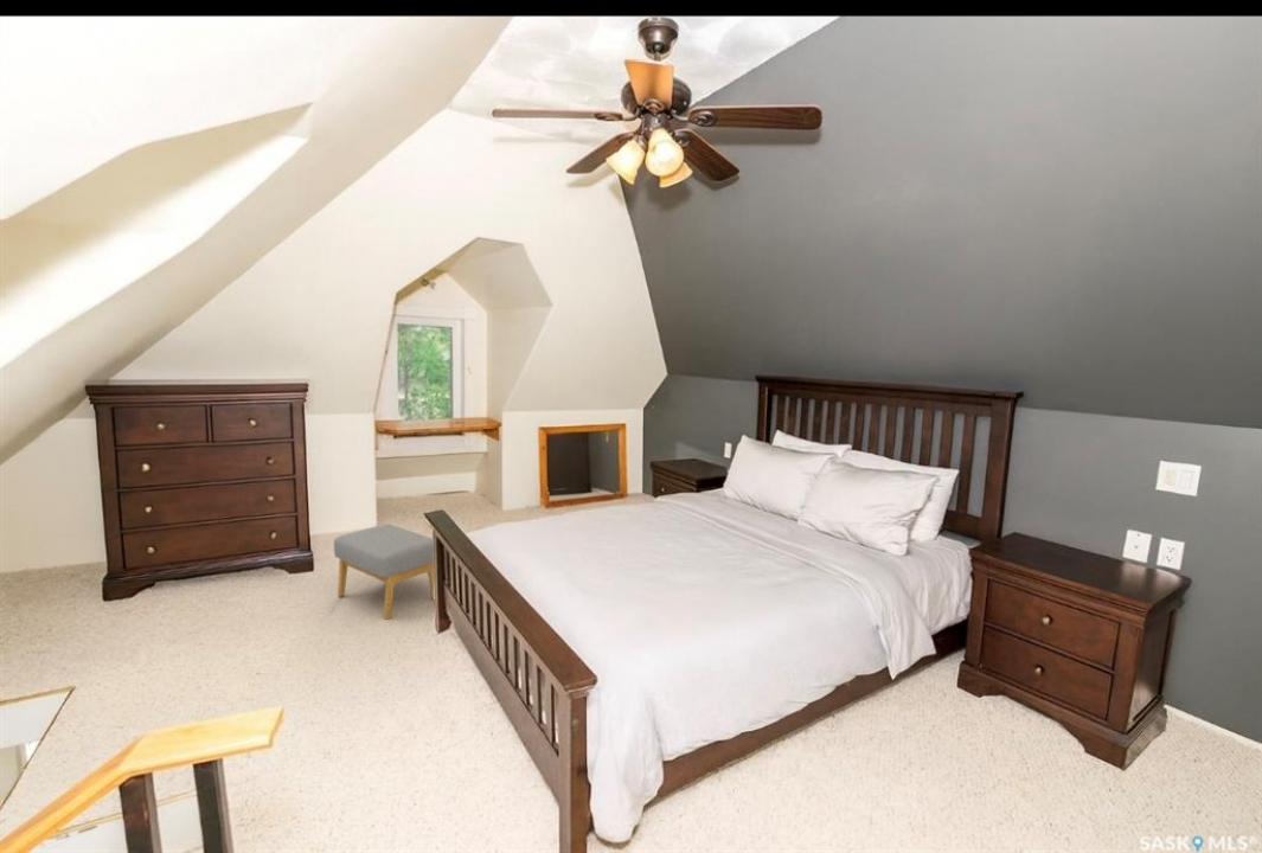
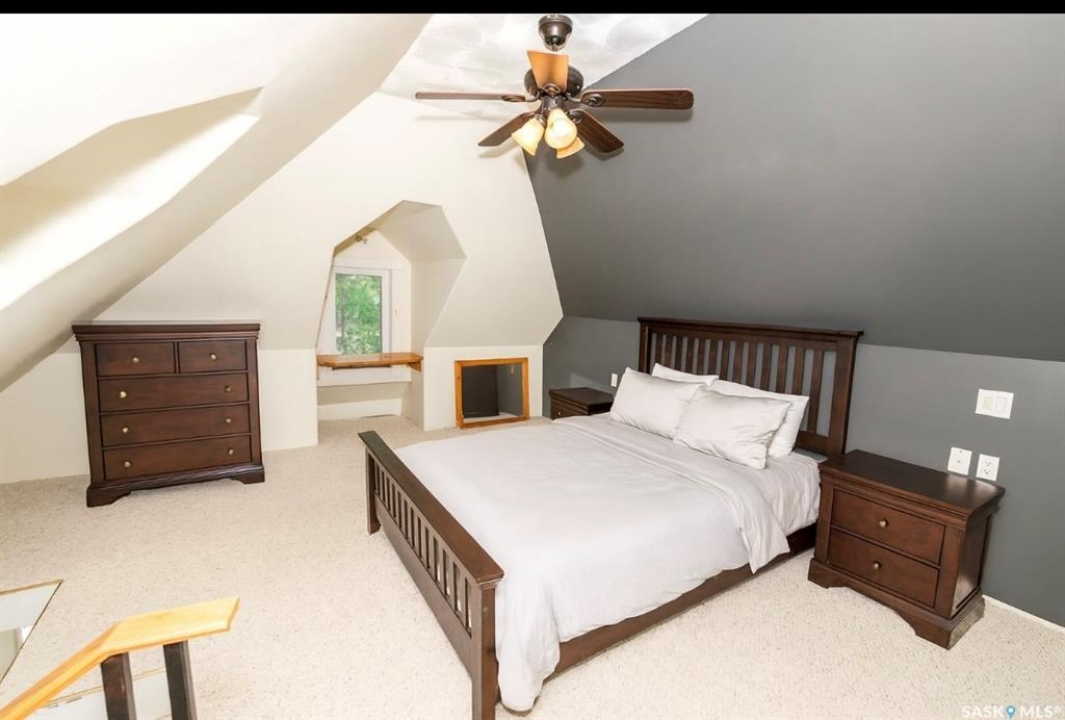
- footstool [333,524,435,621]
